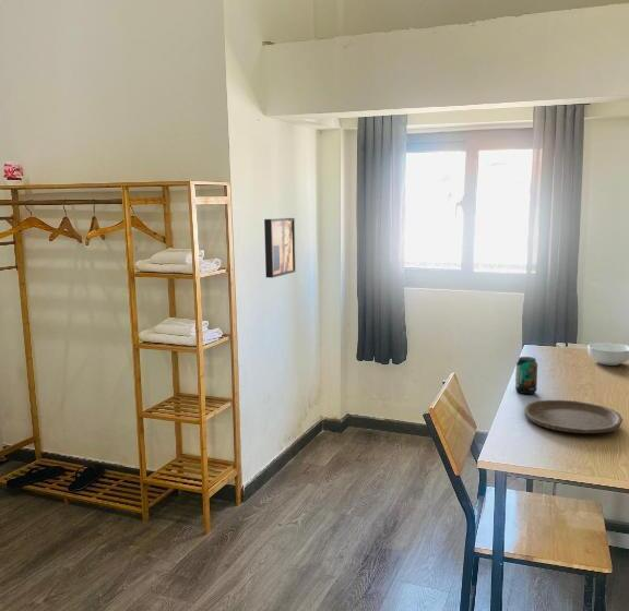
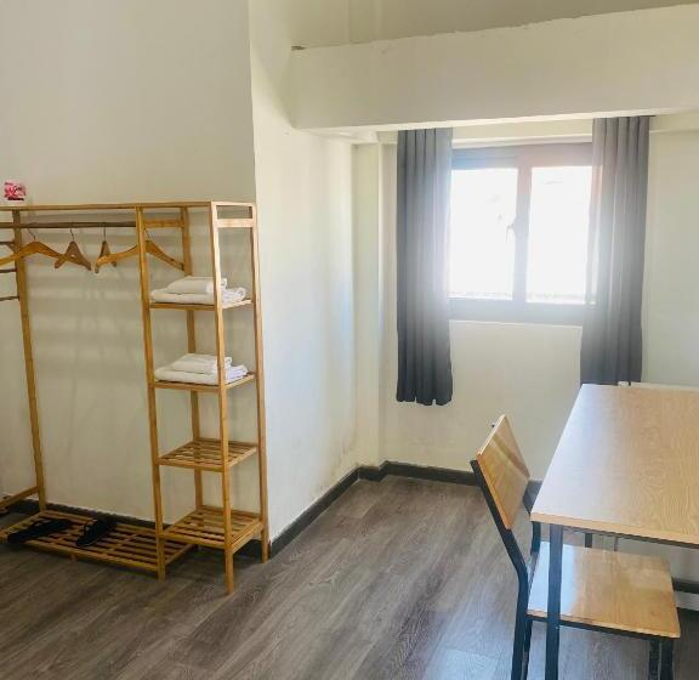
- plate [523,399,624,434]
- cereal bowl [586,342,629,367]
- wall art [263,217,296,279]
- beverage can [514,356,538,395]
